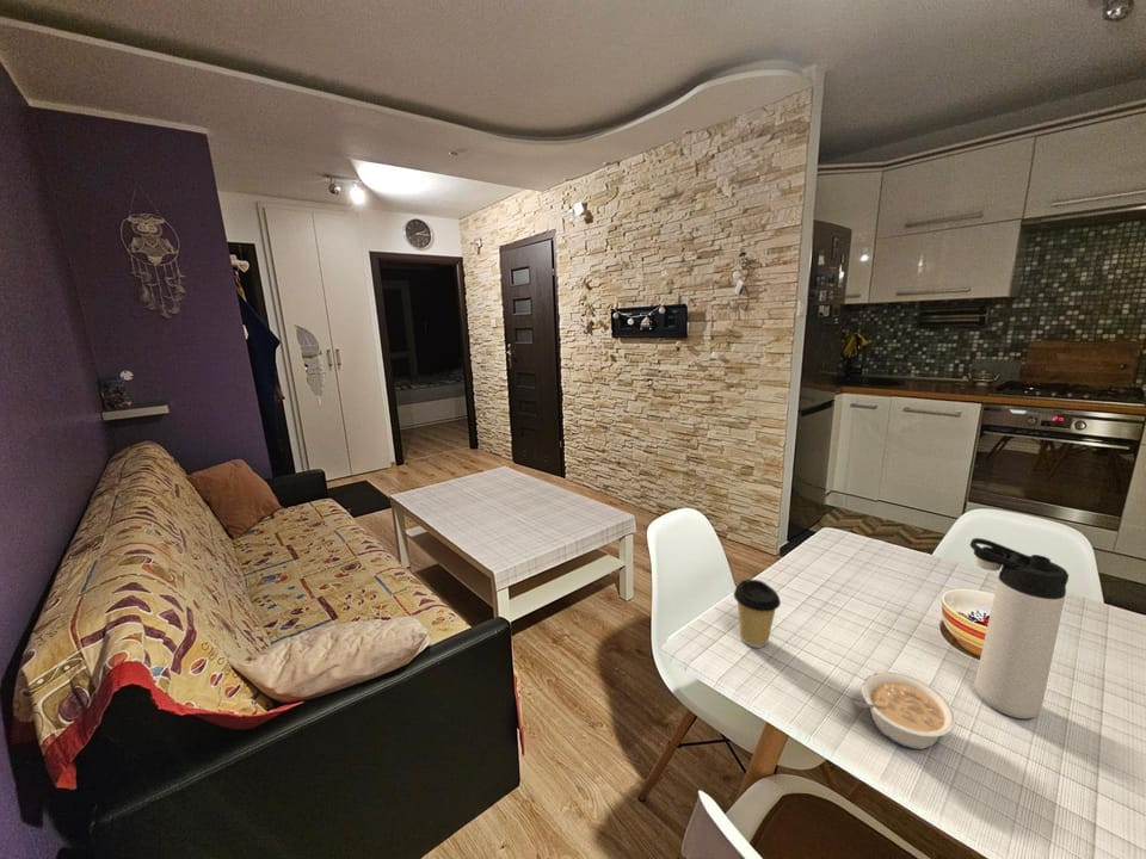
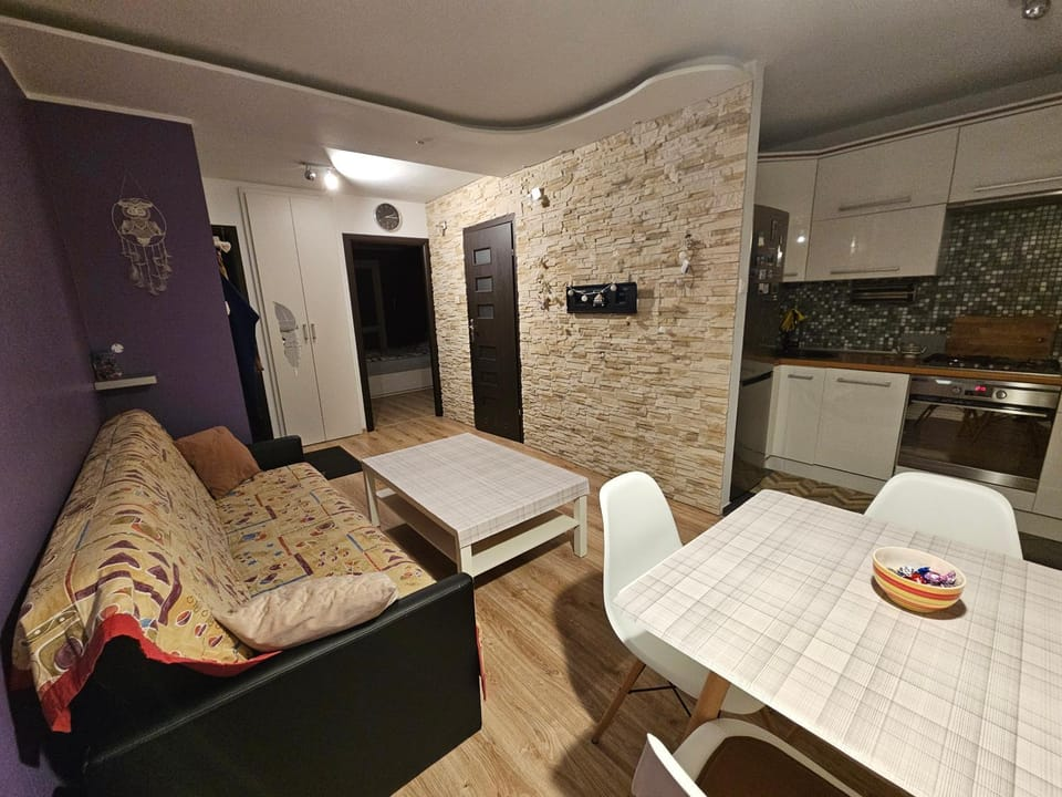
- legume [852,670,957,750]
- thermos bottle [968,537,1070,721]
- coffee cup [733,579,782,649]
